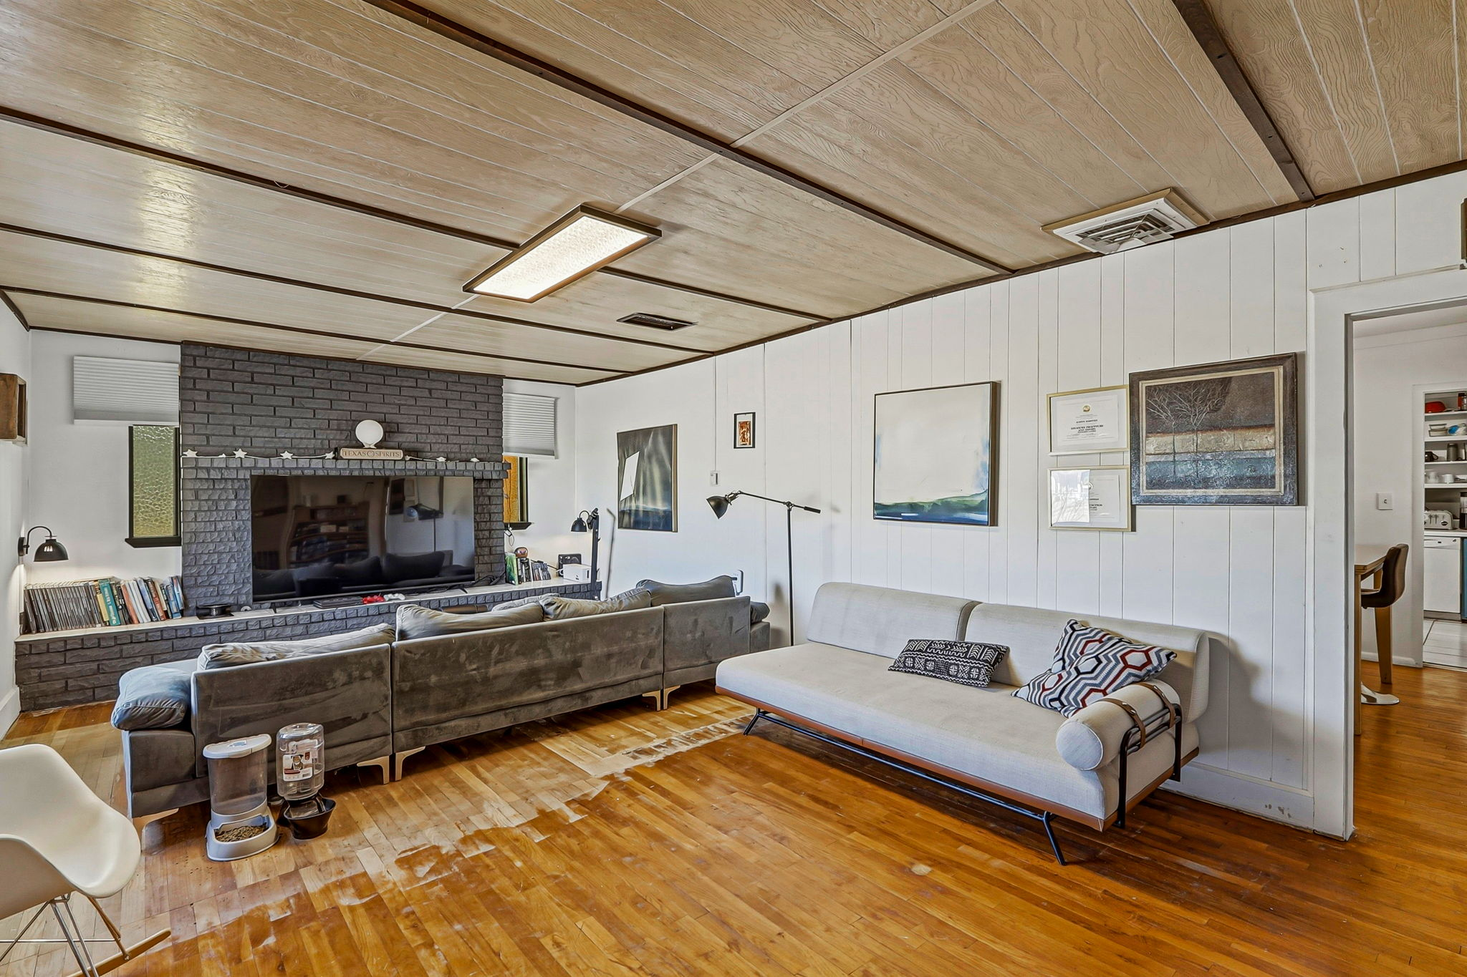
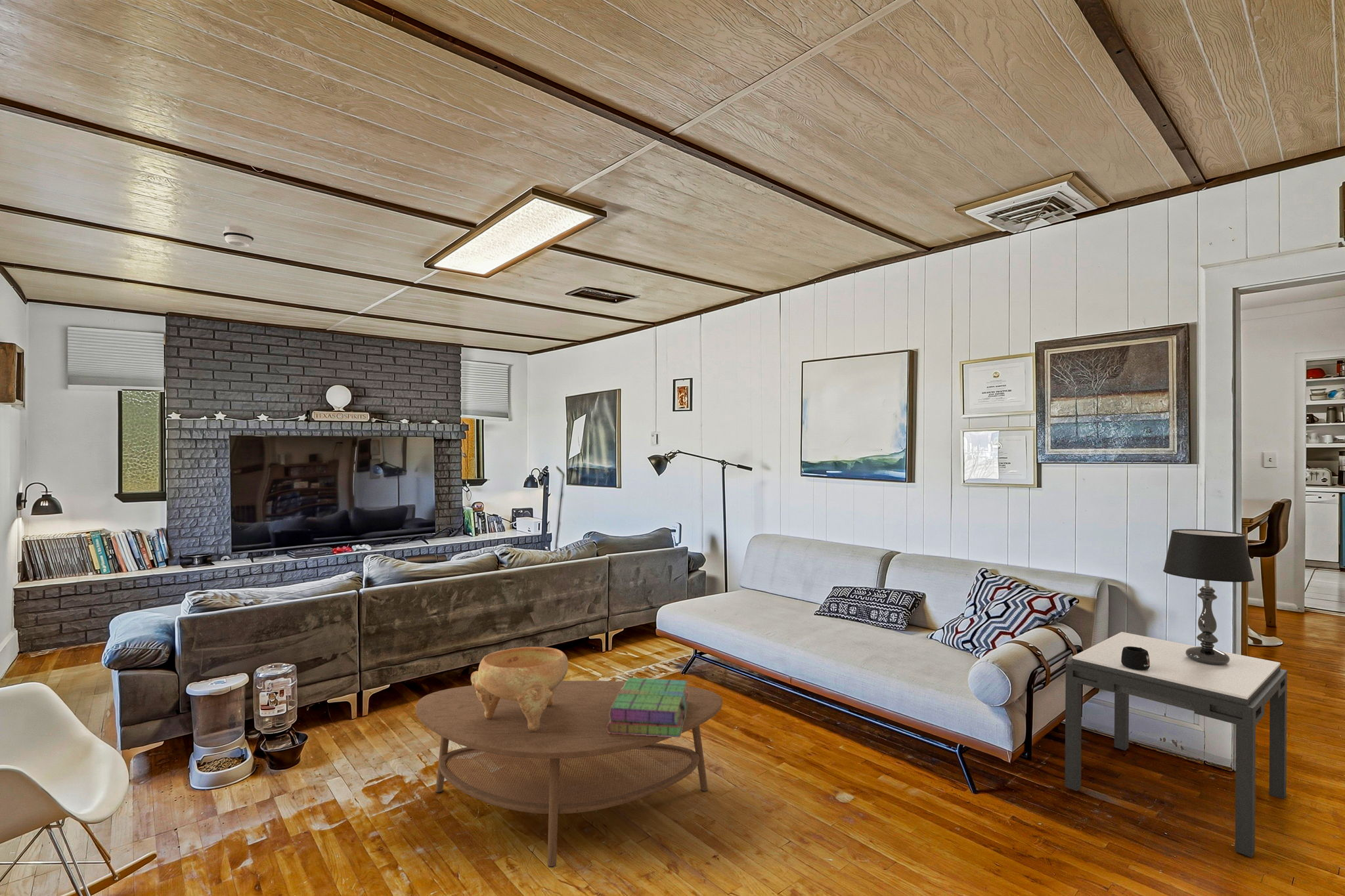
+ coffee table [415,680,723,868]
+ mug [1121,647,1150,670]
+ side table [1065,631,1288,858]
+ decorative bowl [470,646,569,731]
+ smoke detector [223,225,255,247]
+ stack of books [607,677,689,738]
+ table lamp [1162,528,1255,665]
